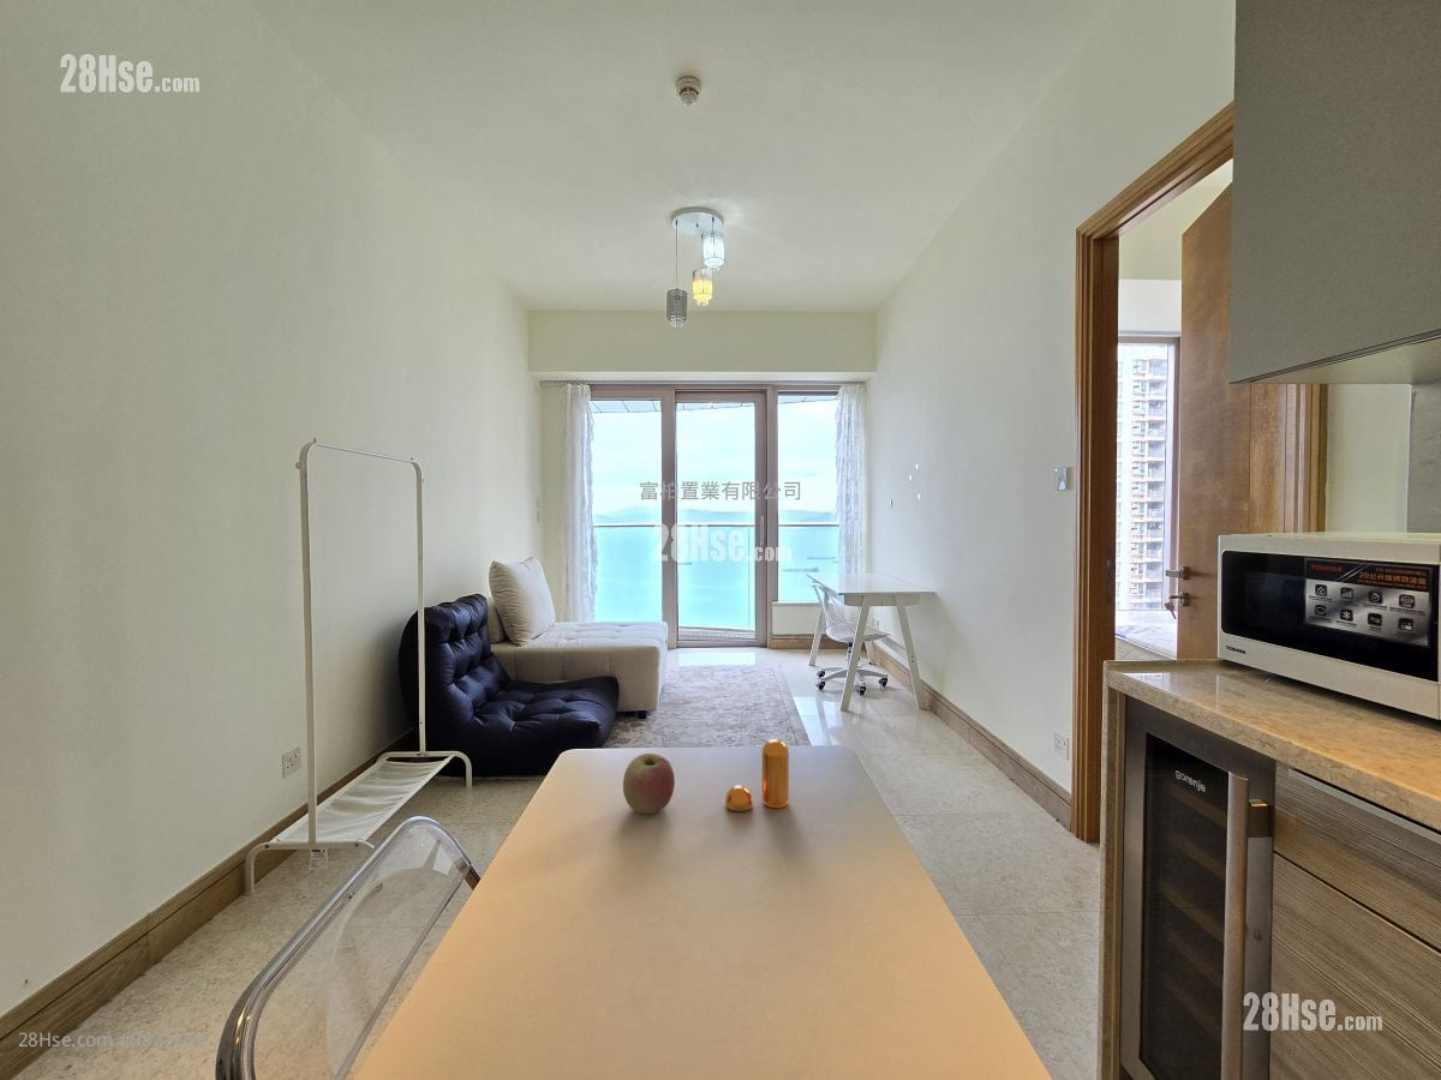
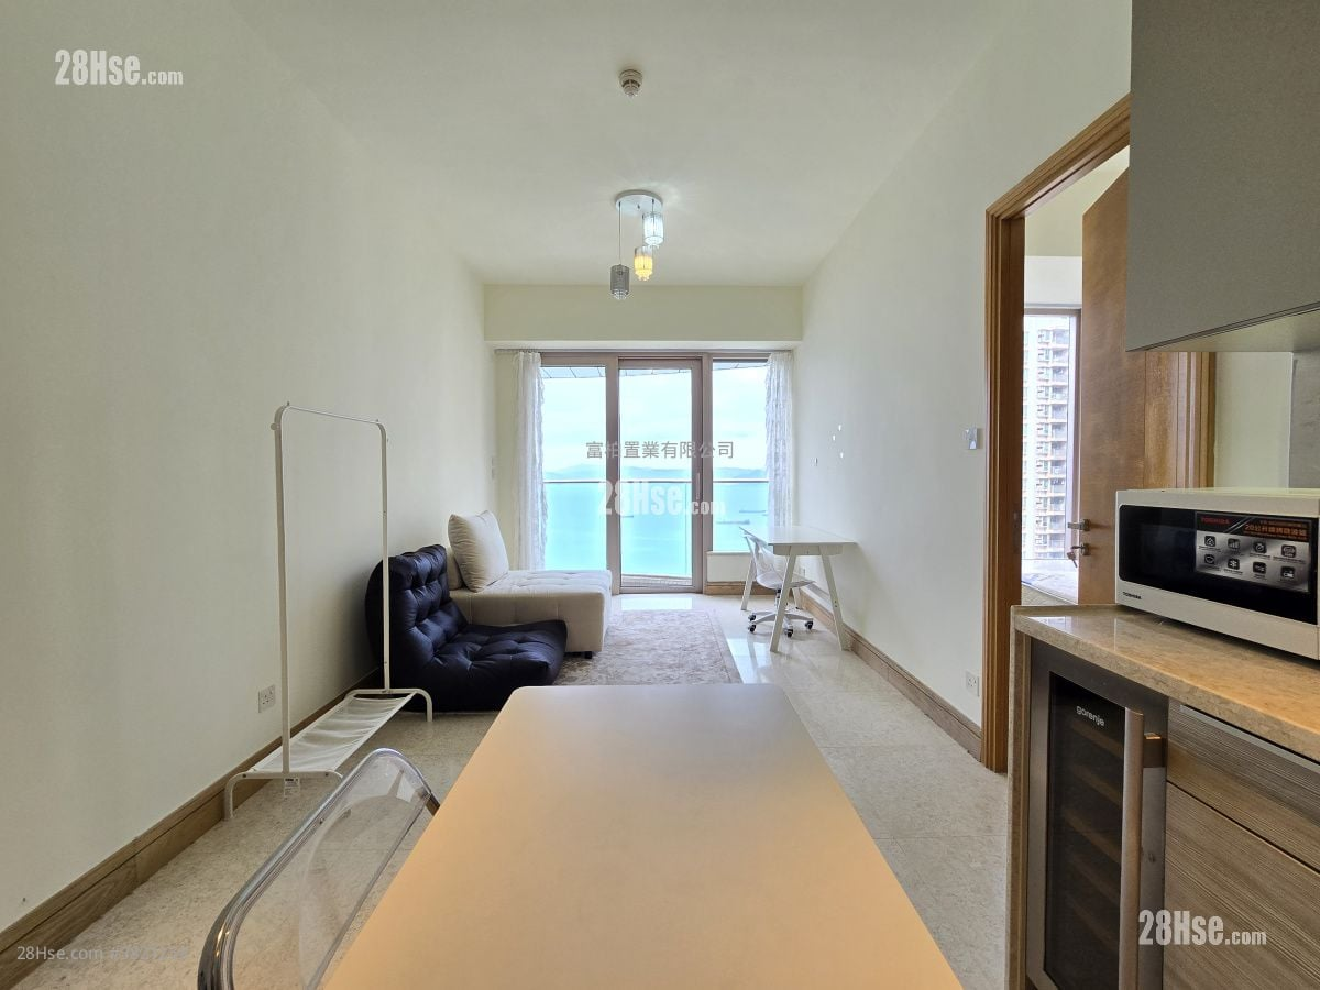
- apple [622,752,676,815]
- pepper shaker [724,738,790,812]
